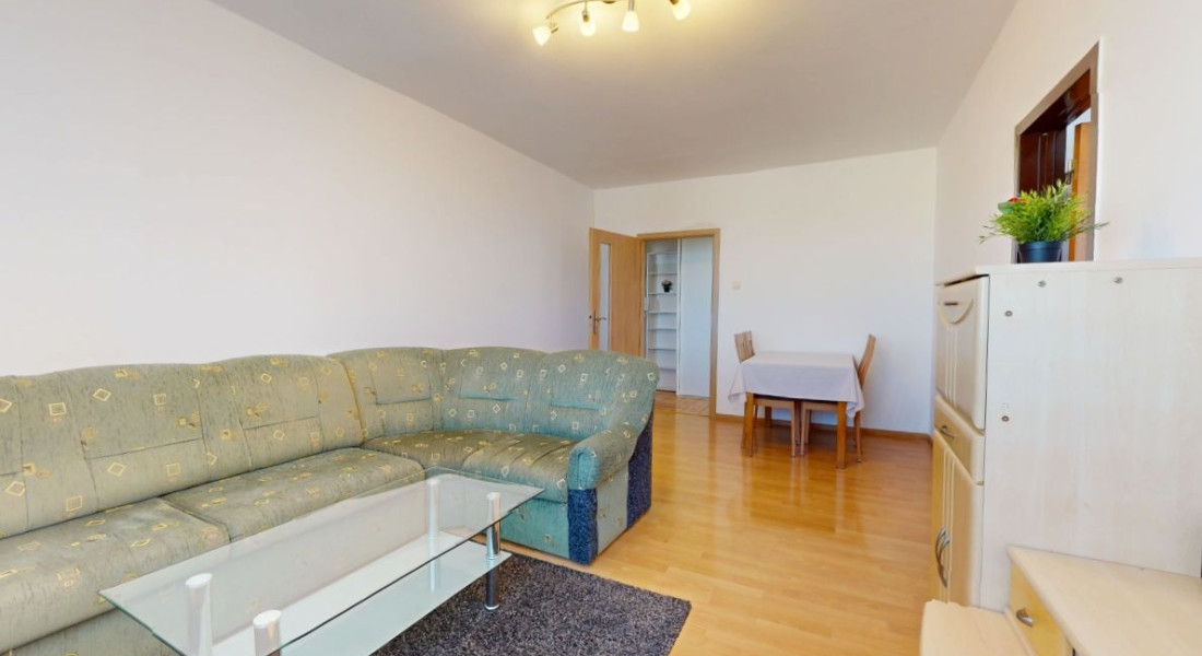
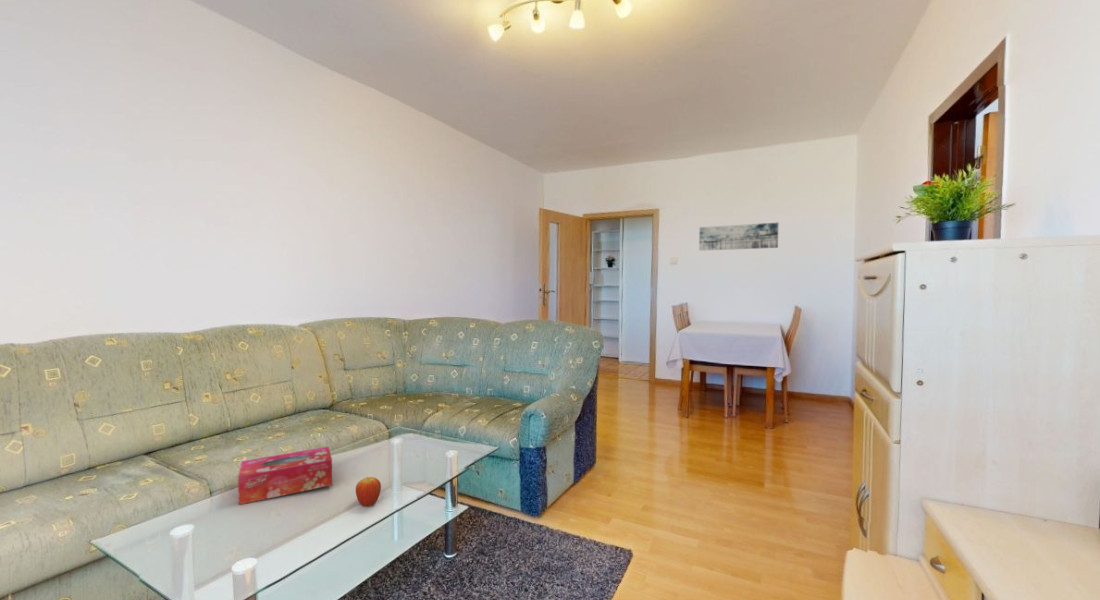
+ wall art [698,222,779,252]
+ fruit [355,476,382,507]
+ tissue box [237,446,333,506]
